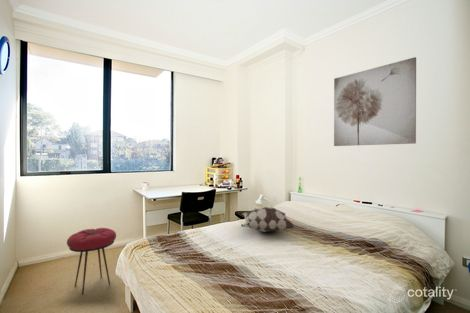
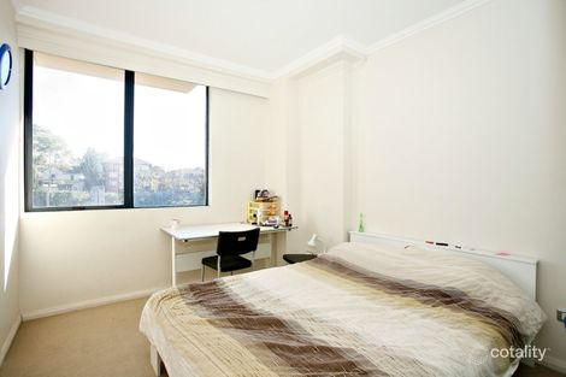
- stool [66,227,117,296]
- decorative pillow [240,206,296,233]
- wall art [333,56,417,147]
